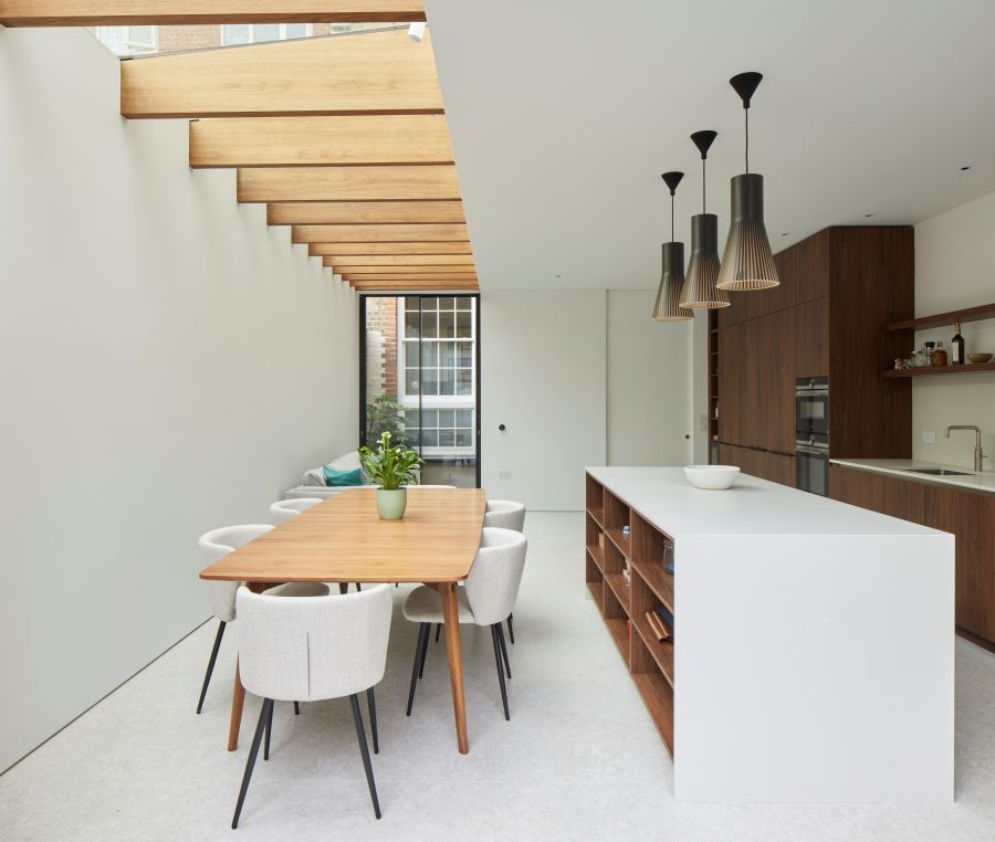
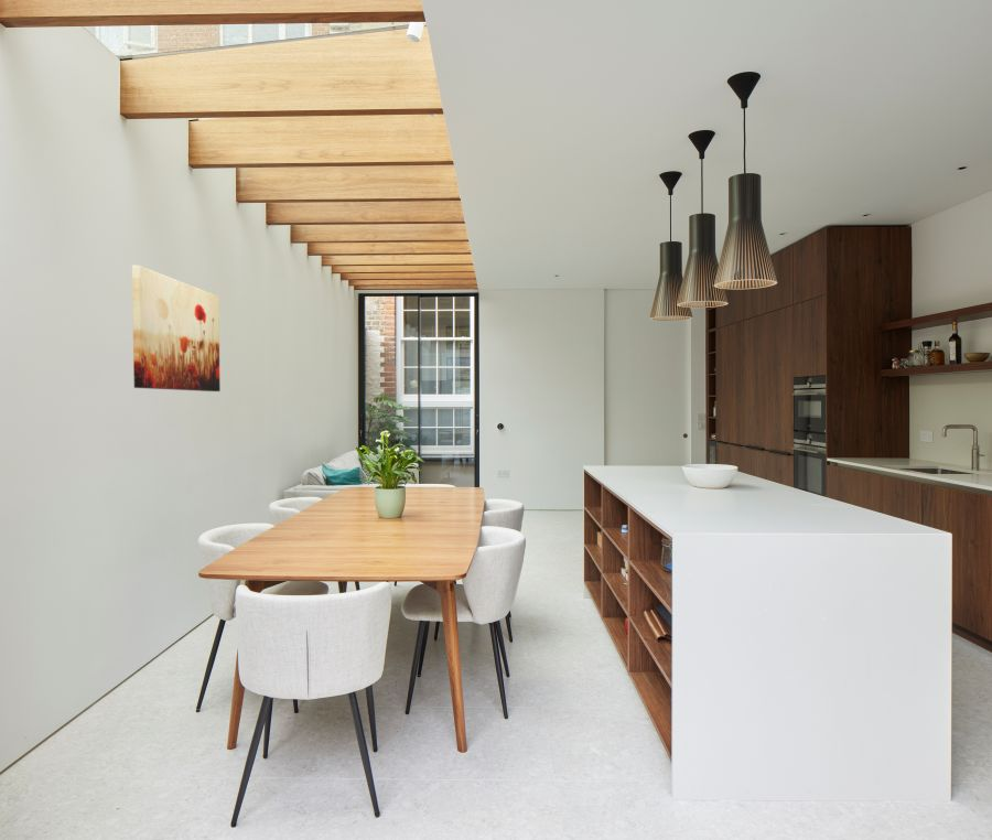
+ wall art [131,265,222,392]
